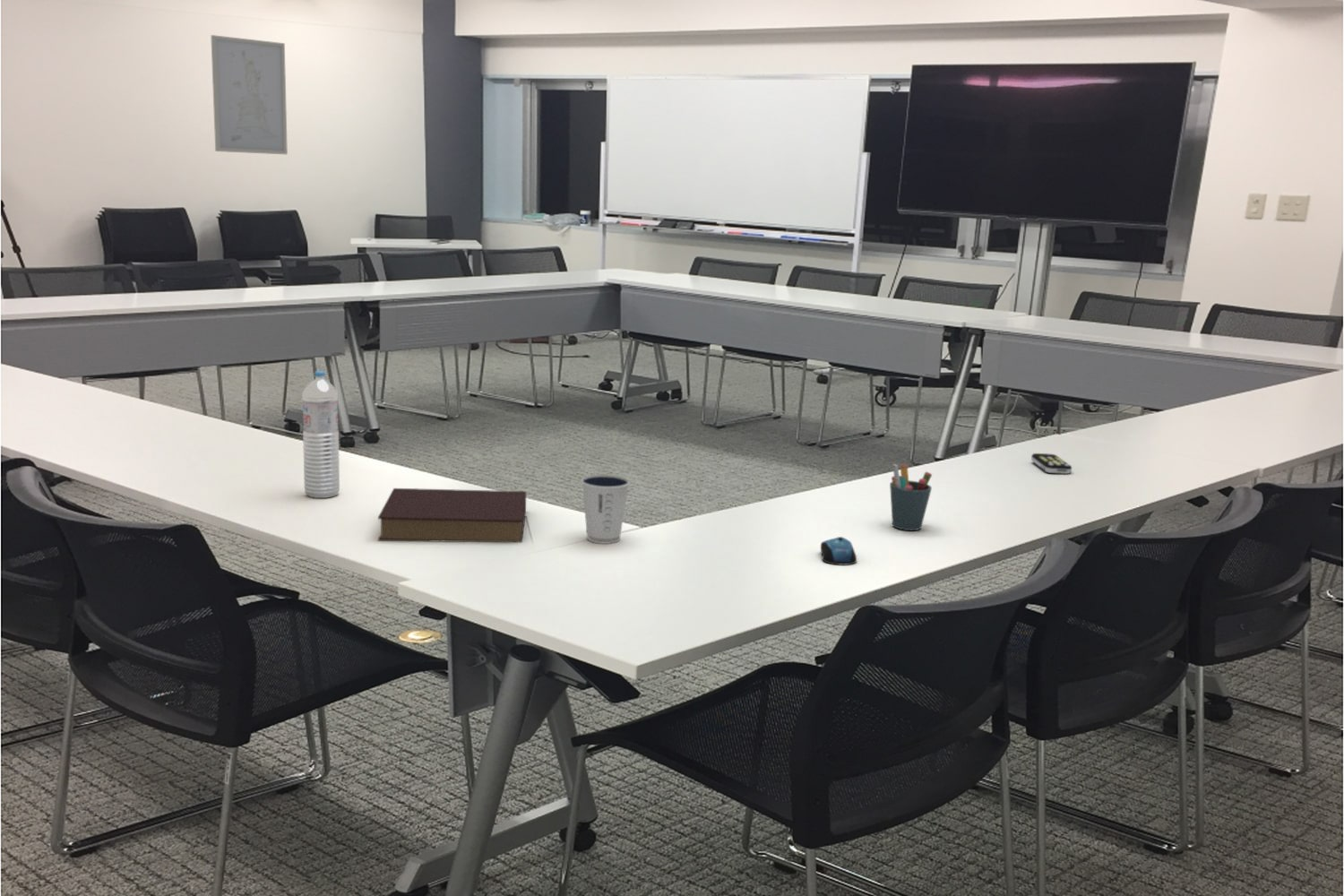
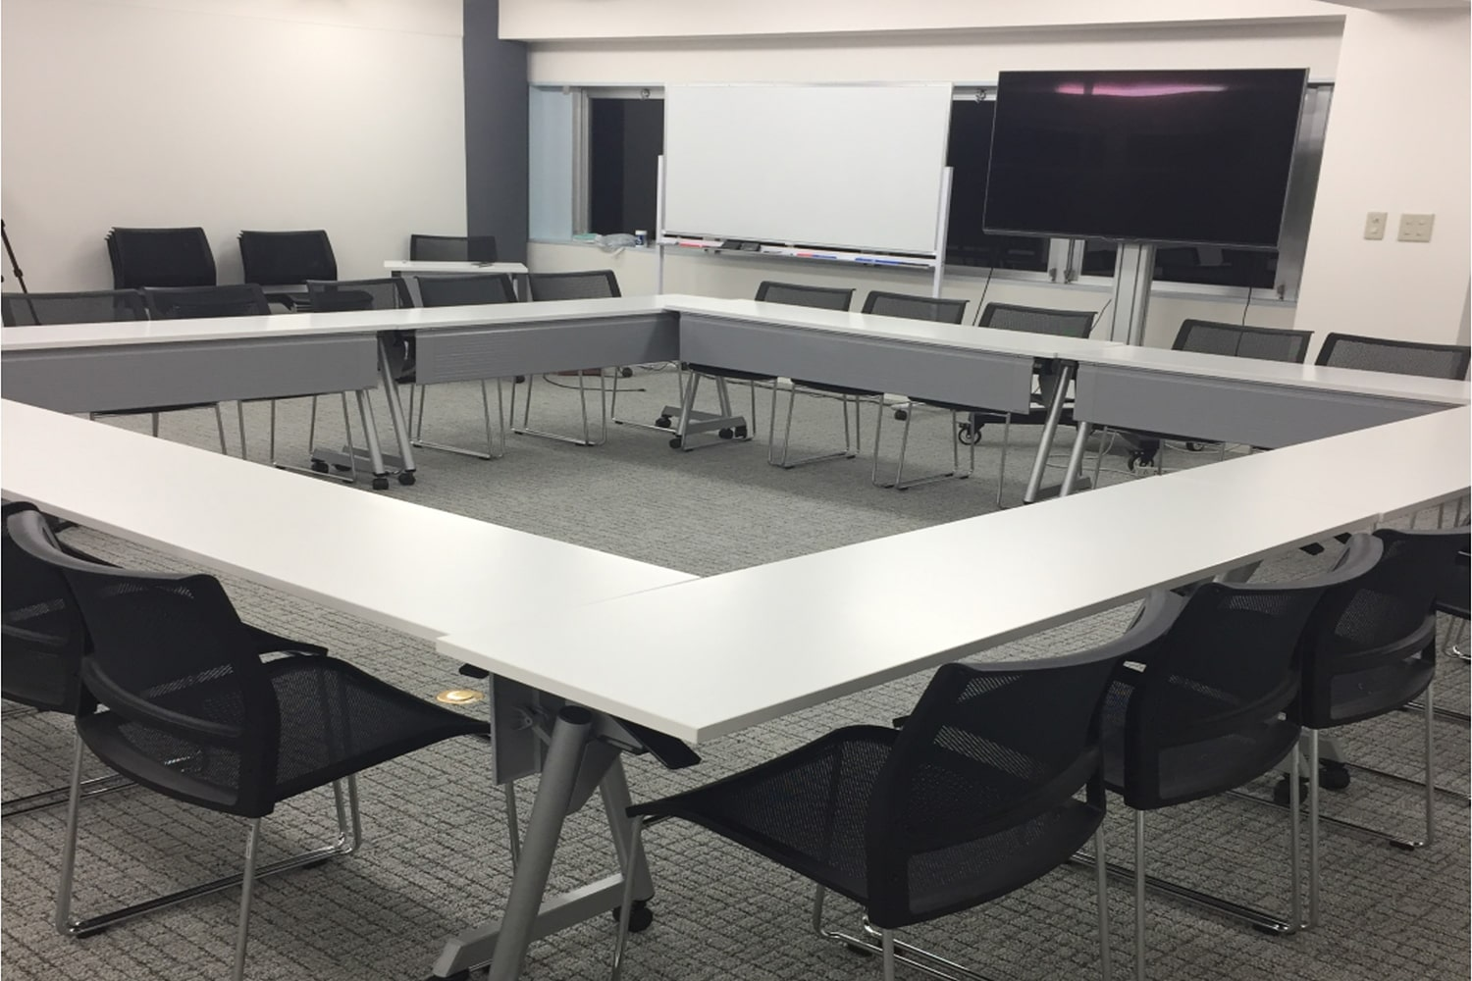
- dixie cup [581,474,631,545]
- water bottle [301,370,340,499]
- remote control [1030,452,1073,475]
- computer mouse [820,536,857,566]
- wall art [210,34,289,155]
- pen holder [889,463,933,531]
- book [377,487,527,543]
